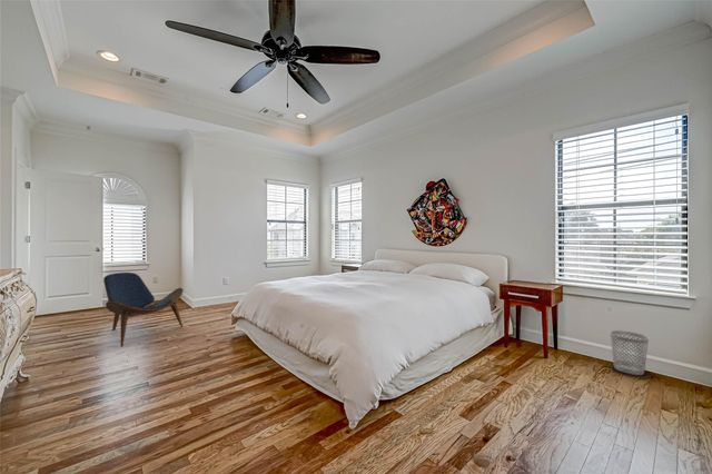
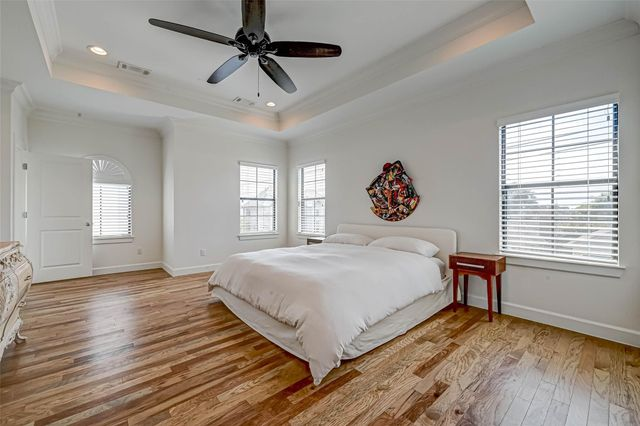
- wastebasket [610,329,650,376]
- lounge chair [102,271,185,348]
